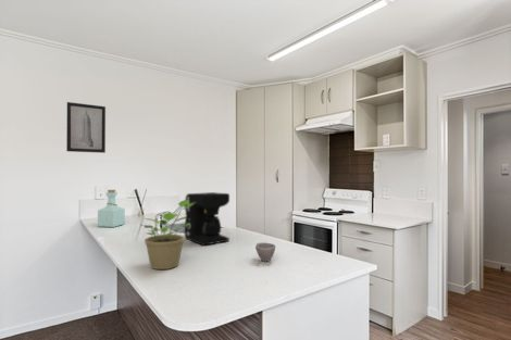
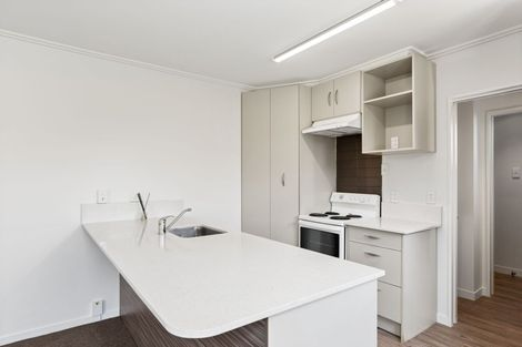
- bottle [97,189,126,228]
- coffee maker [184,191,230,247]
- wall art [65,101,107,154]
- potted plant [141,199,196,270]
- cup [254,241,276,263]
